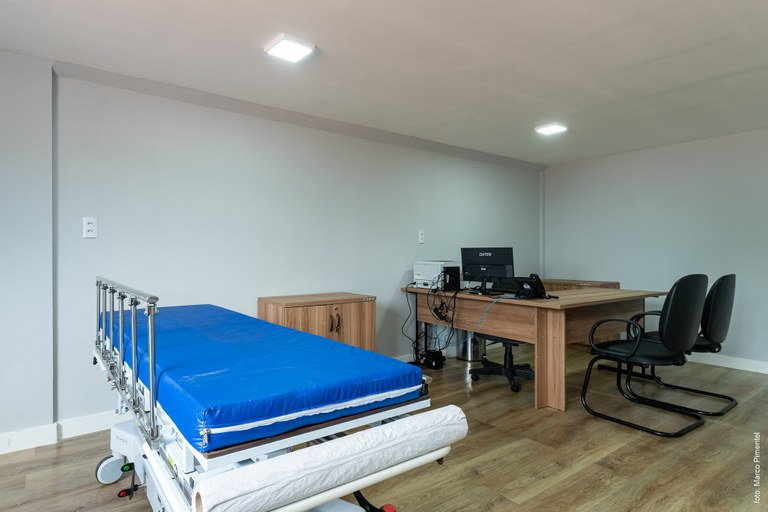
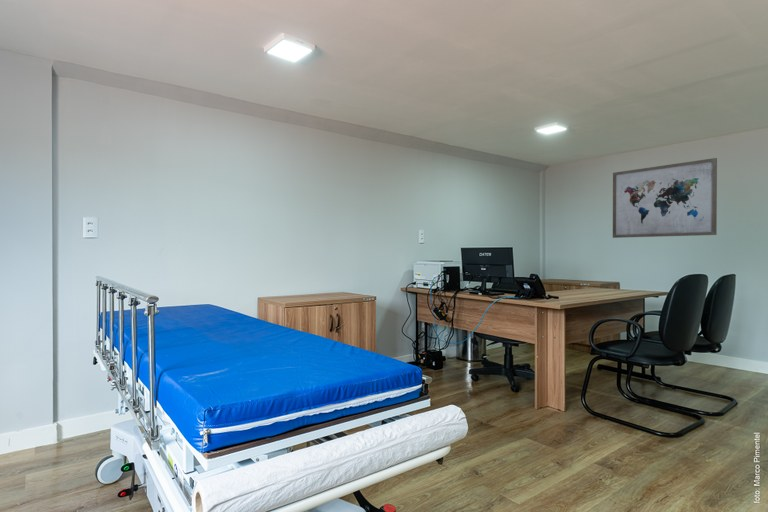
+ wall art [612,157,718,239]
